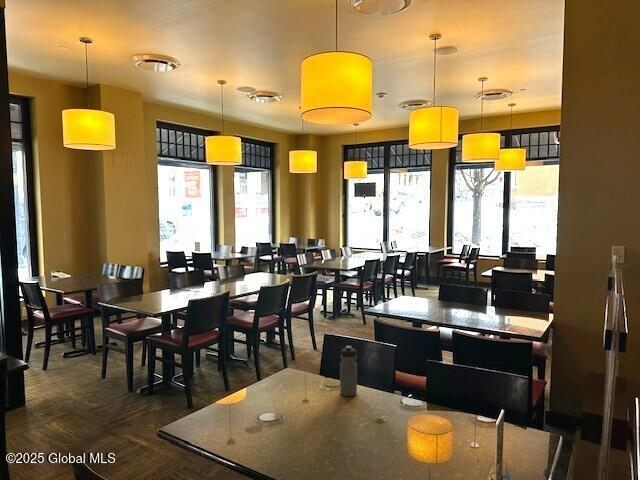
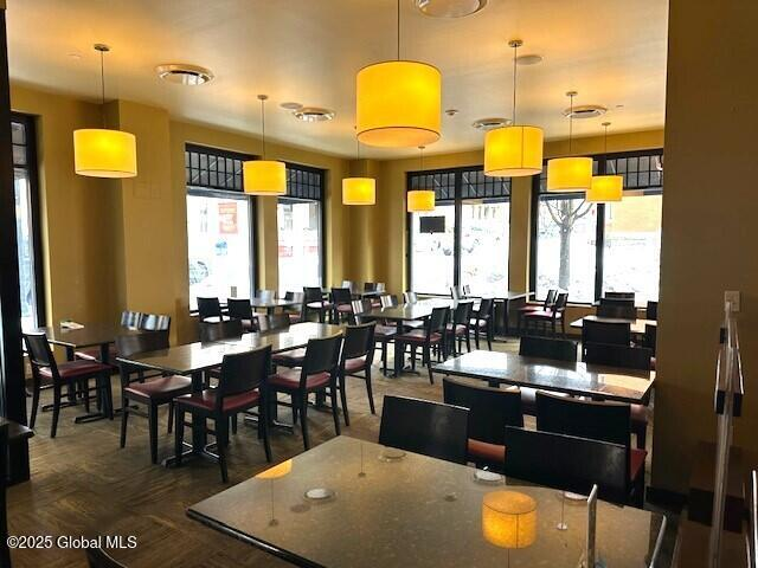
- water bottle [339,345,358,397]
